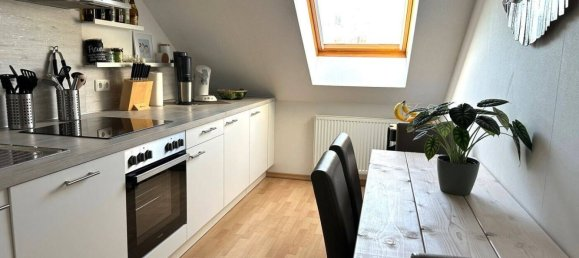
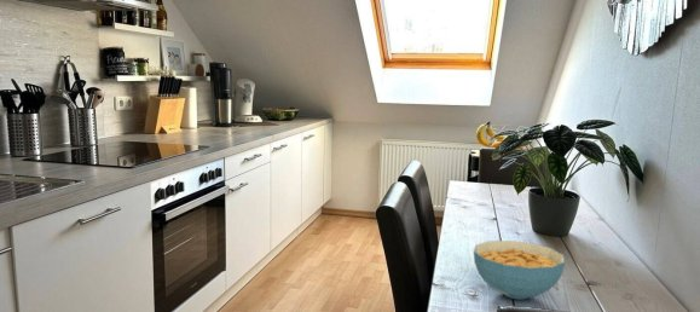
+ cereal bowl [473,239,566,301]
